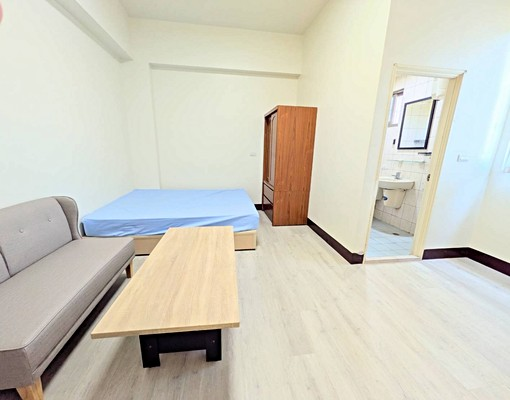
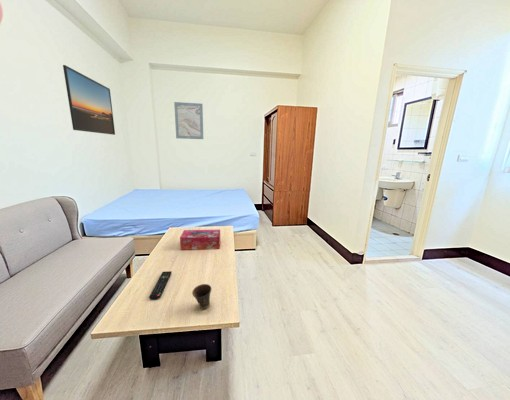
+ cup [191,283,212,310]
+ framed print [62,64,116,136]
+ wall art [173,101,204,140]
+ remote control [148,270,173,301]
+ tissue box [179,229,221,251]
